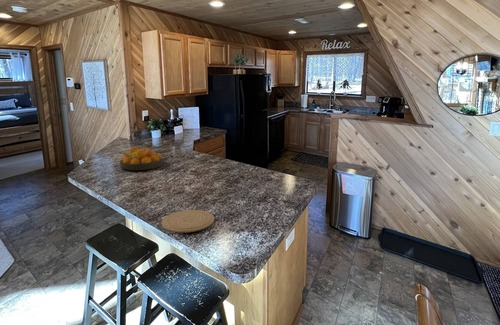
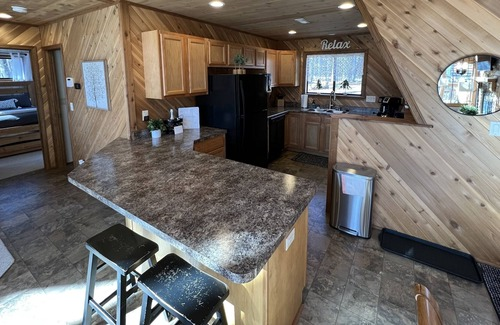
- plate [161,209,215,233]
- fruit bowl [119,146,164,171]
